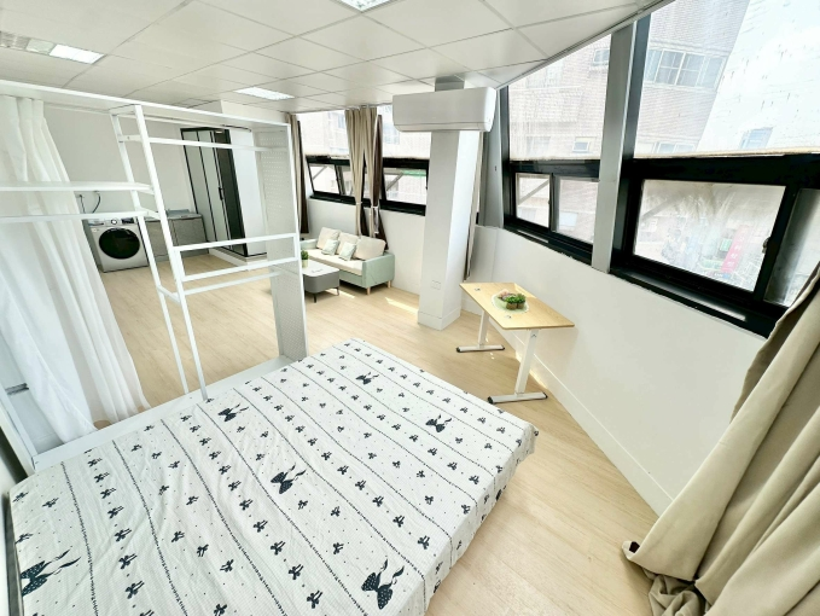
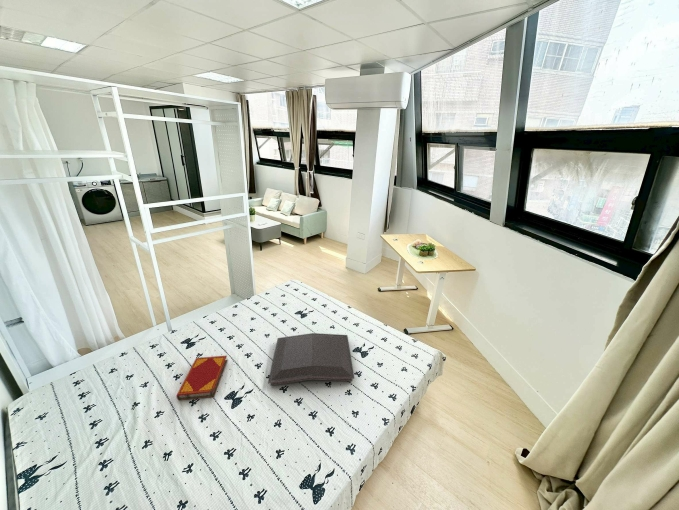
+ hardback book [176,355,228,401]
+ serving tray [267,332,355,386]
